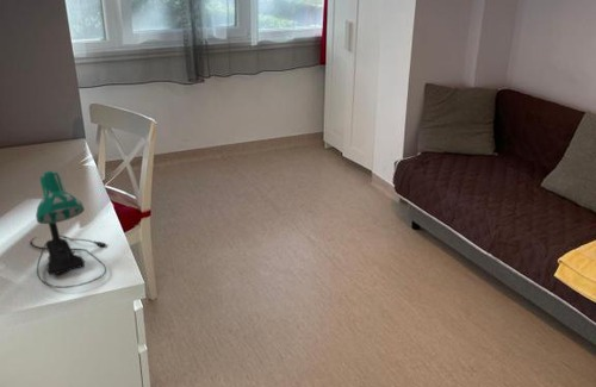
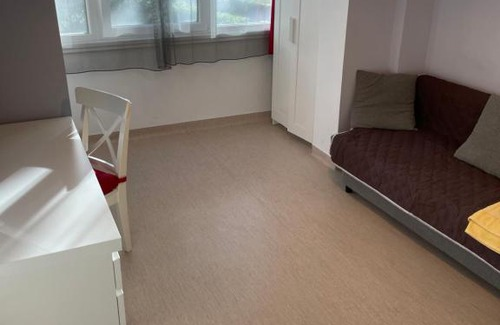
- desk lamp [30,170,108,289]
